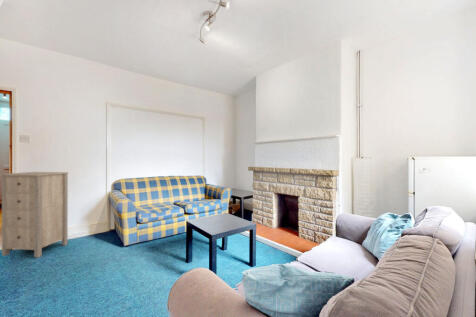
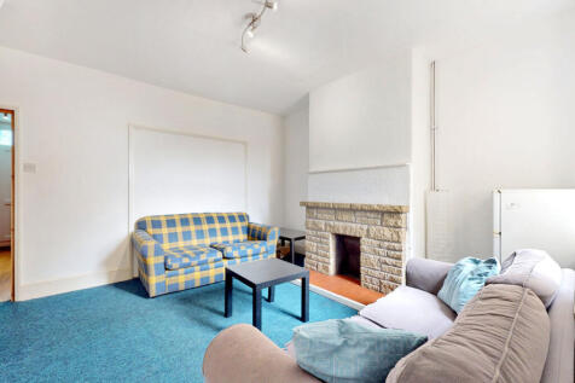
- storage cabinet [0,171,70,259]
